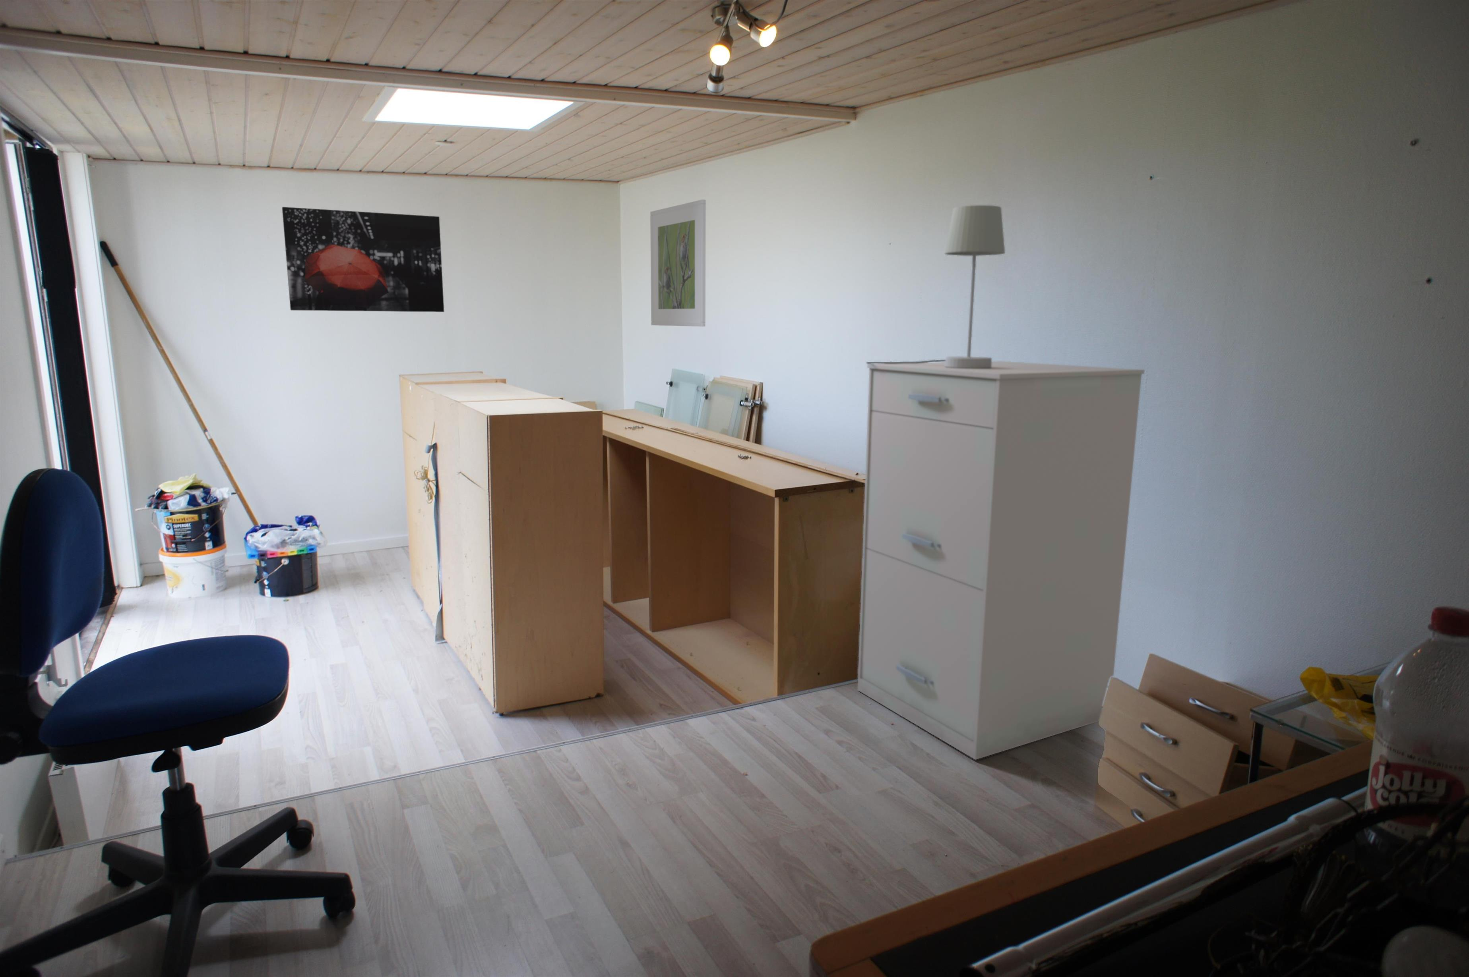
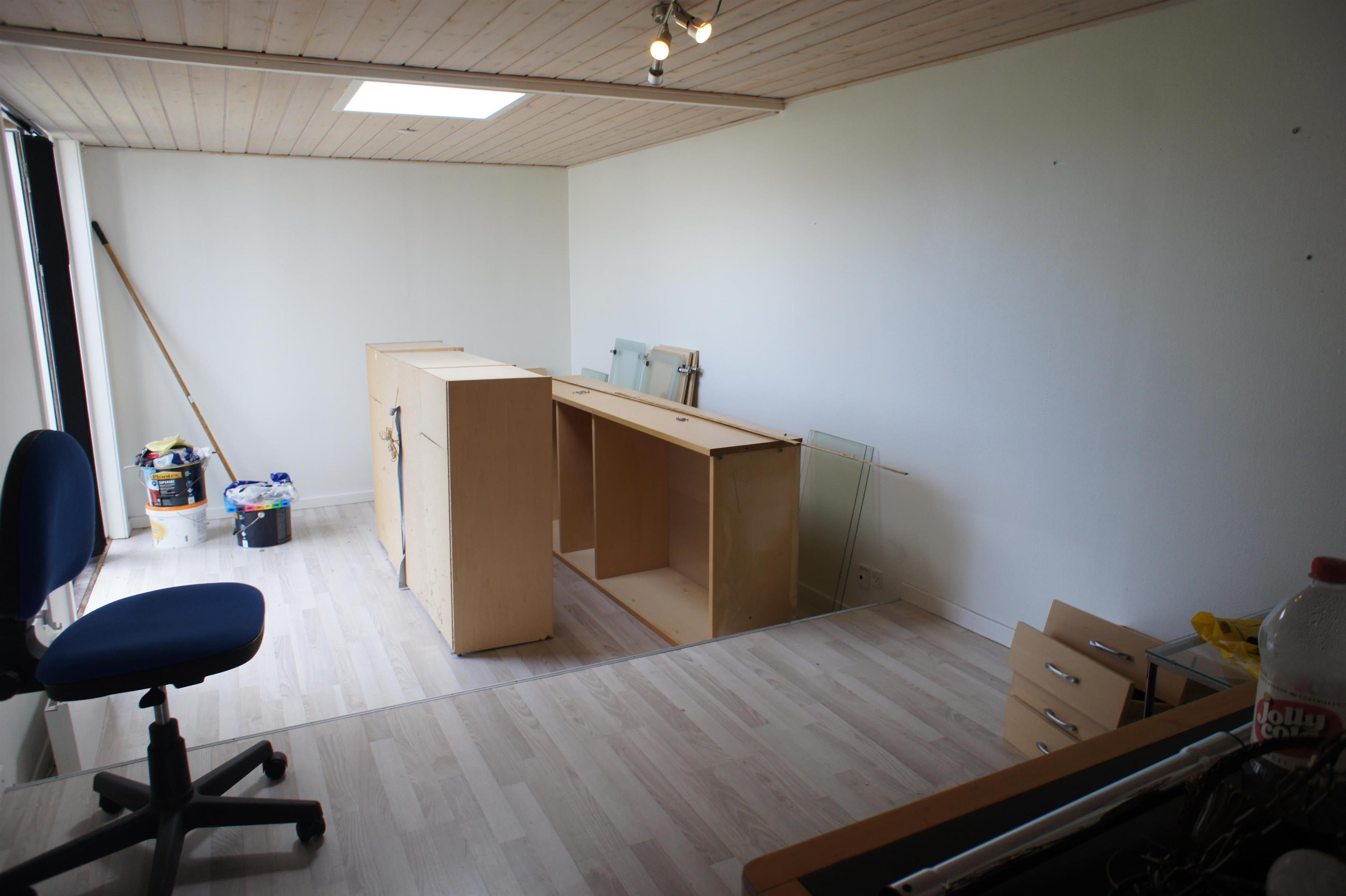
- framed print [649,198,706,327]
- filing cabinet [857,361,1145,760]
- wall art [282,206,445,313]
- table lamp [867,205,1005,369]
